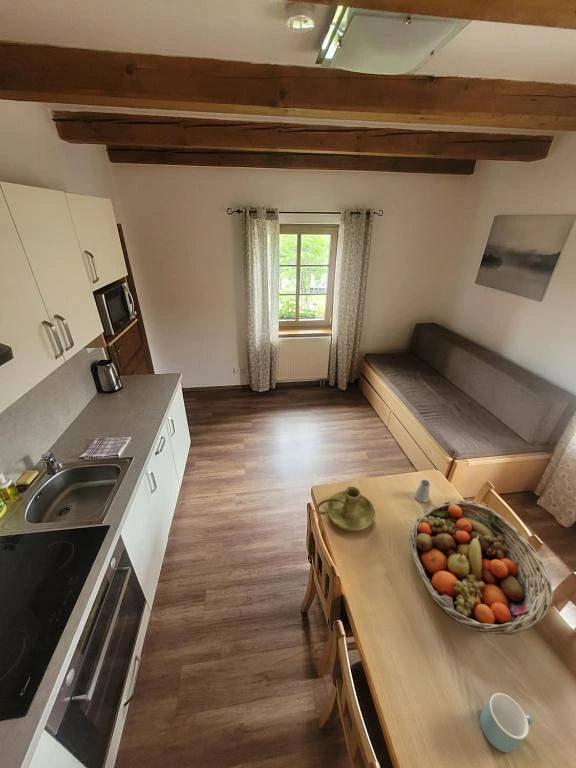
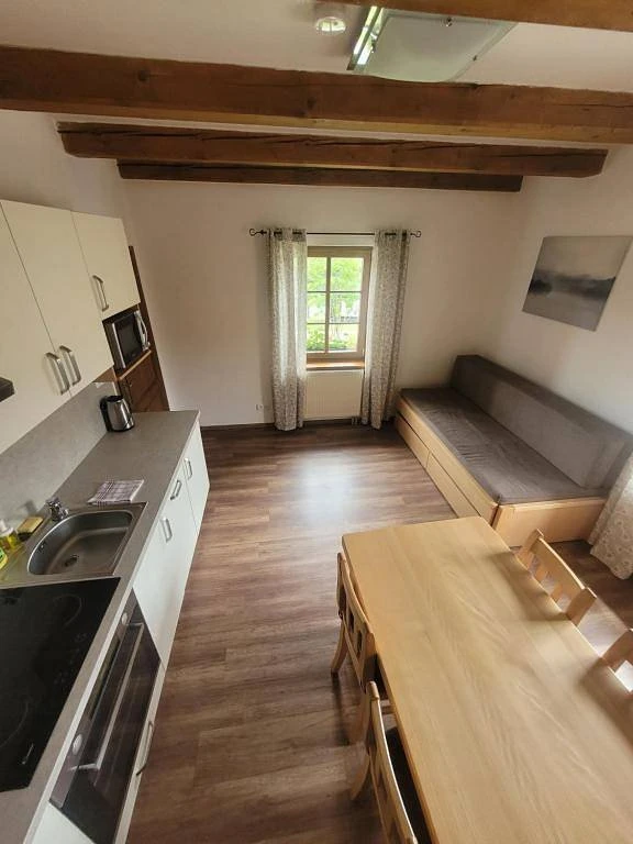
- saltshaker [413,479,431,504]
- mug [479,692,534,754]
- fruit basket [408,500,554,636]
- candle holder [315,485,376,532]
